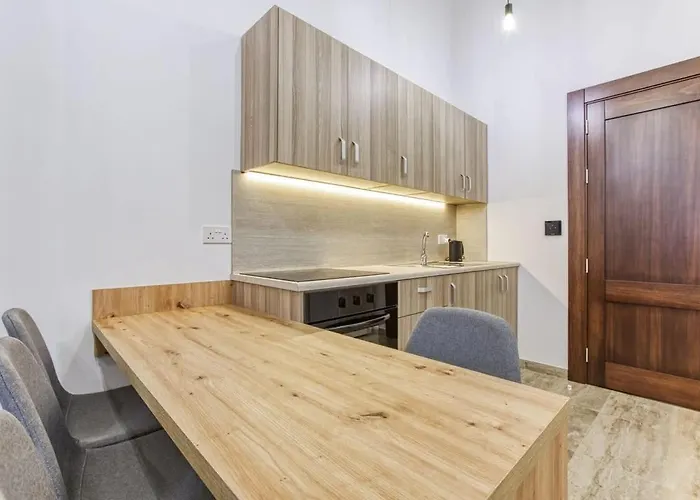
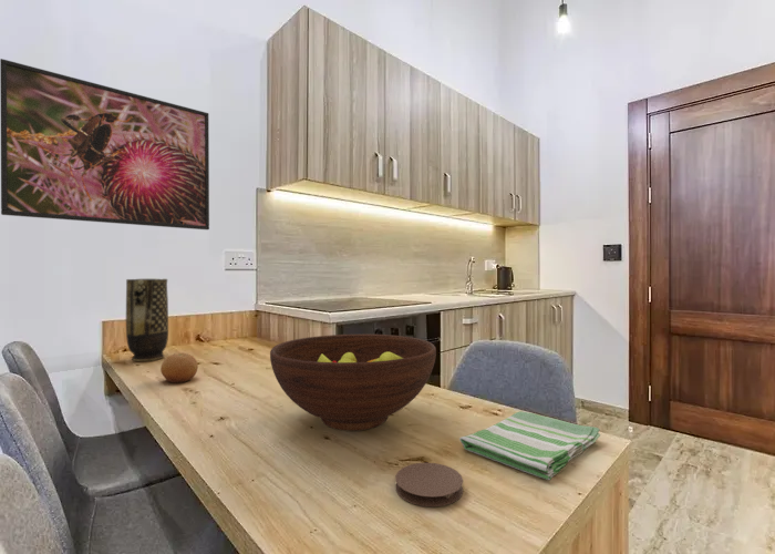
+ coaster [394,462,464,507]
+ fruit [159,352,199,384]
+ dish towel [458,410,601,481]
+ vase [125,278,169,362]
+ fruit bowl [269,334,437,432]
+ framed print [0,58,210,230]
